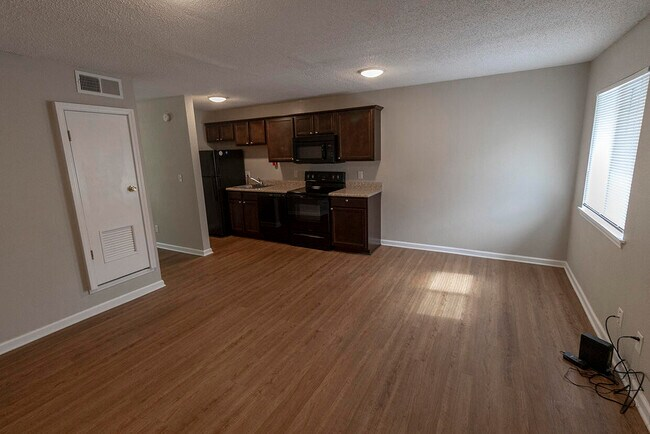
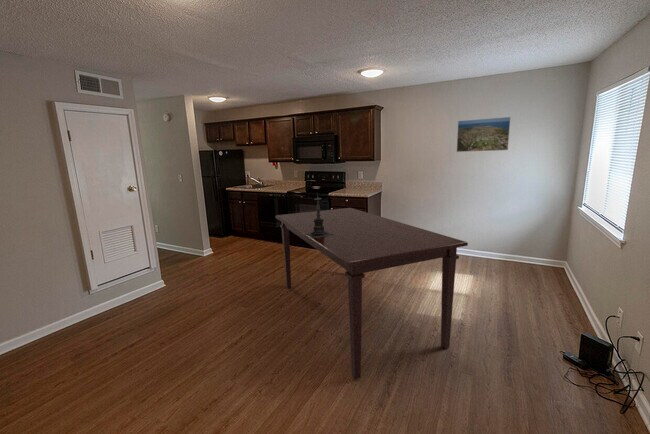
+ dining table [274,207,469,380]
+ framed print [456,116,512,153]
+ candle holder [307,192,334,238]
